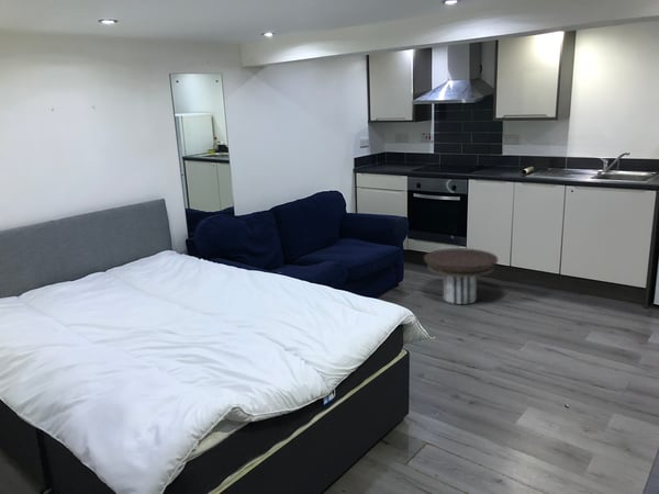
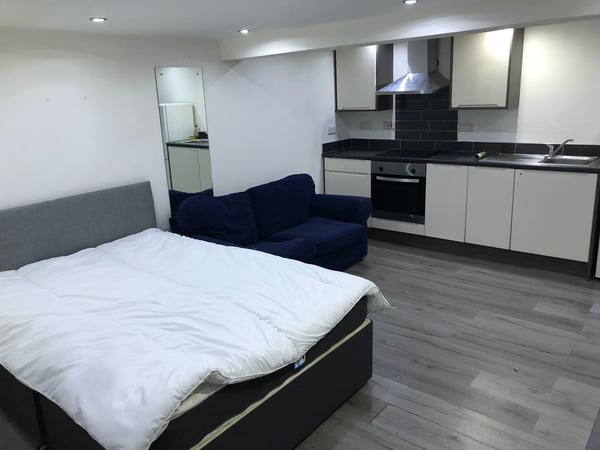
- side table [423,247,499,305]
